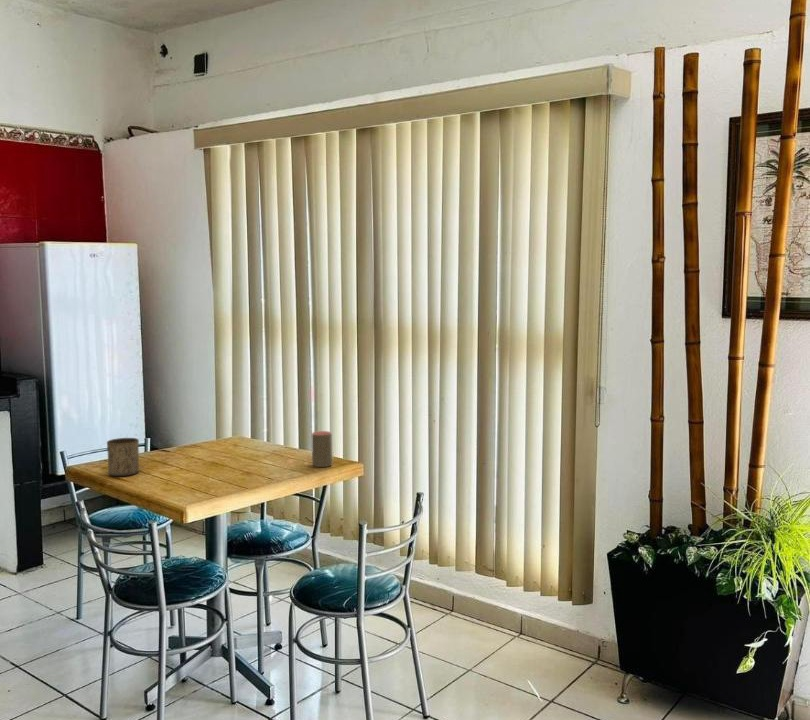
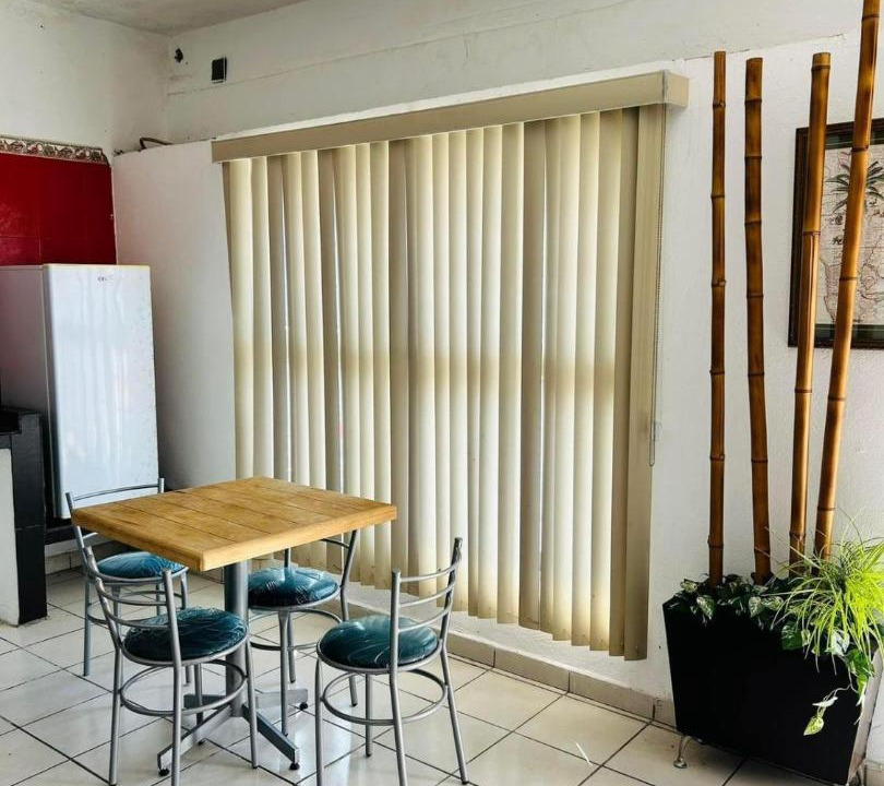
- cup [311,430,333,468]
- cup [106,437,140,477]
